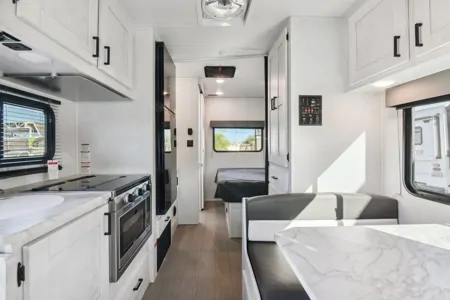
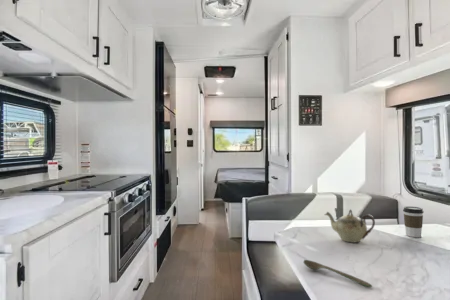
+ spoon [303,259,373,288]
+ coffee cup [402,205,425,238]
+ teapot [324,208,376,243]
